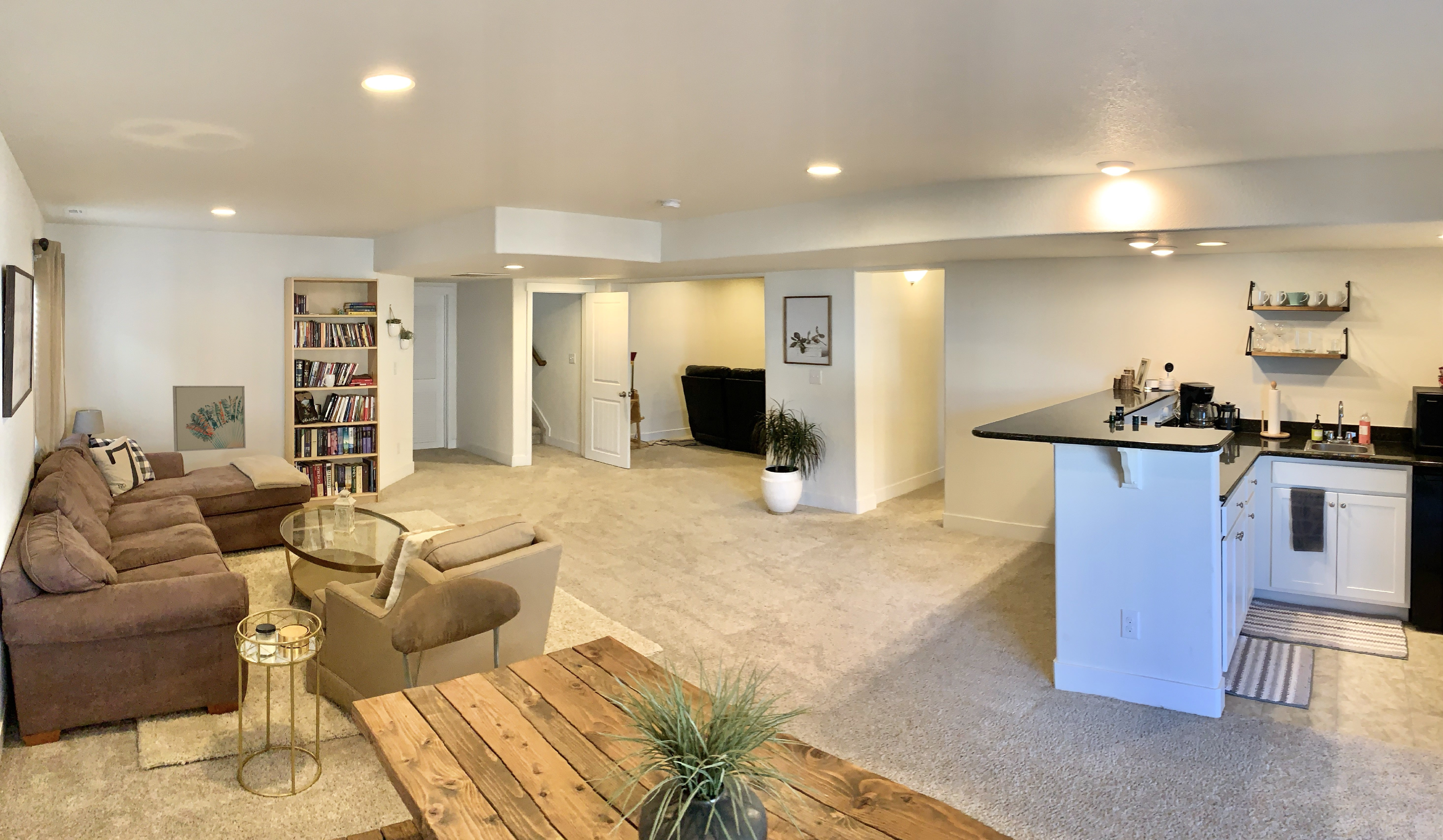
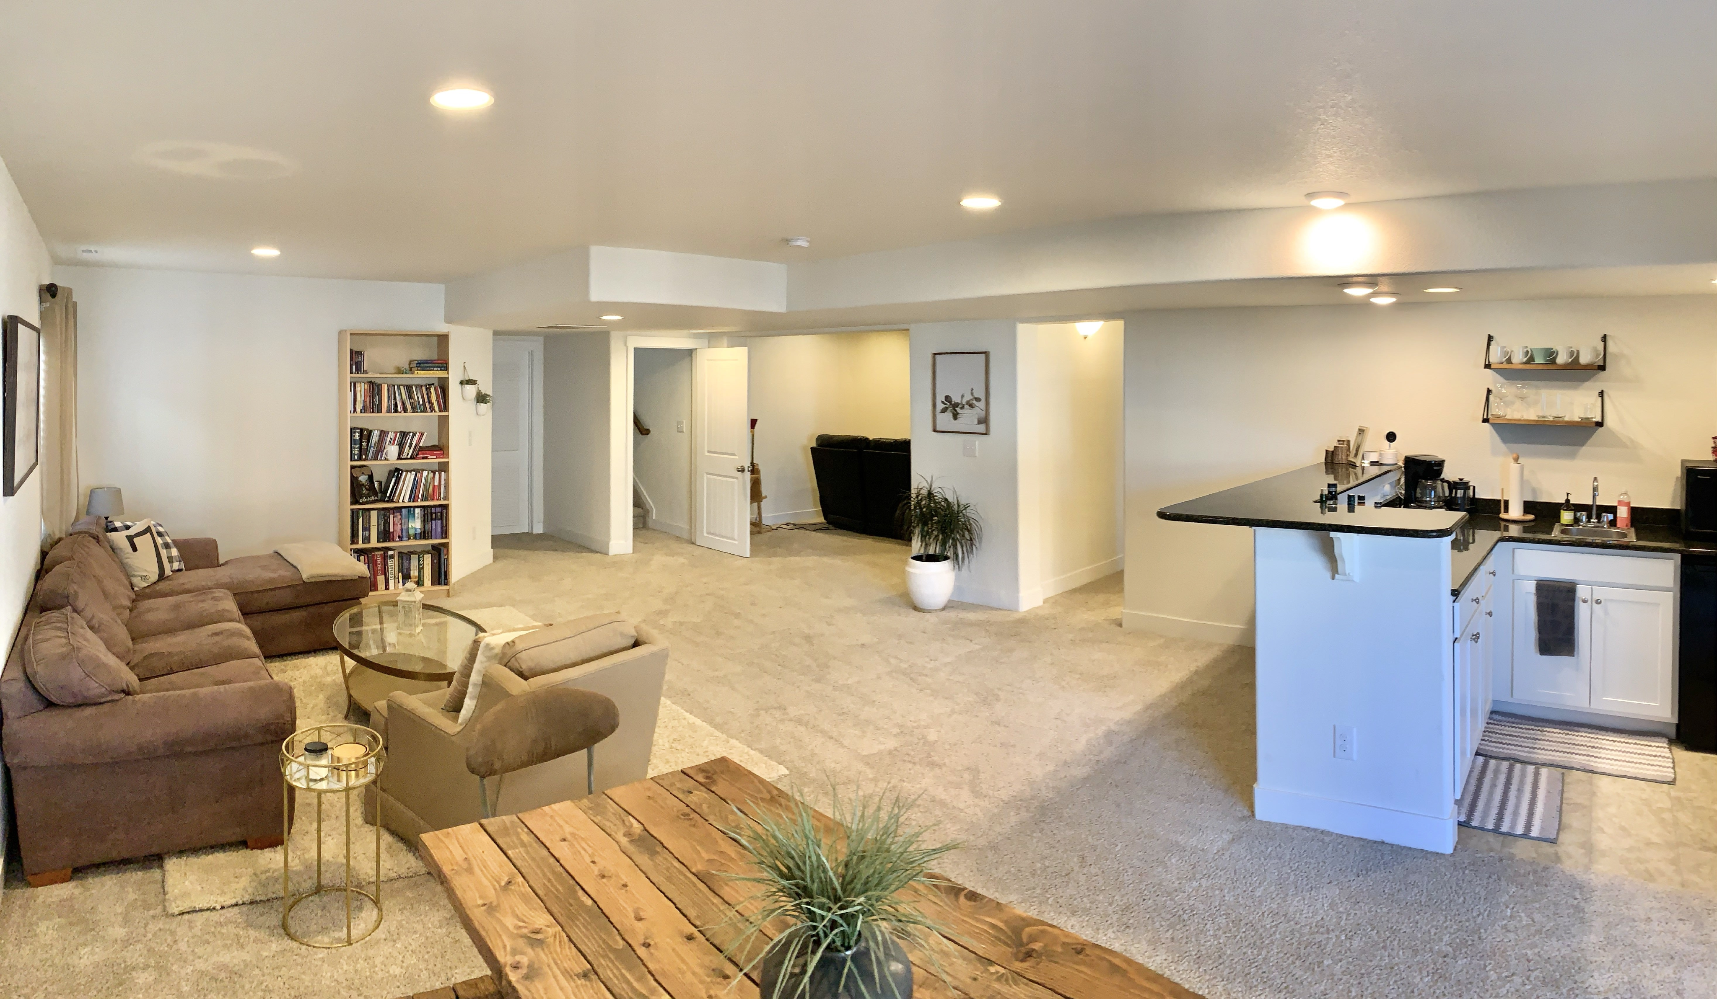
- wall art [172,385,246,452]
